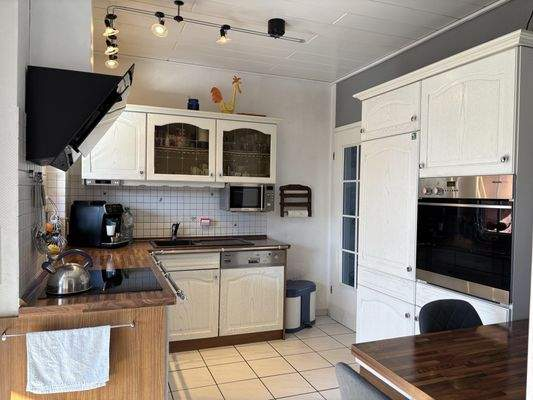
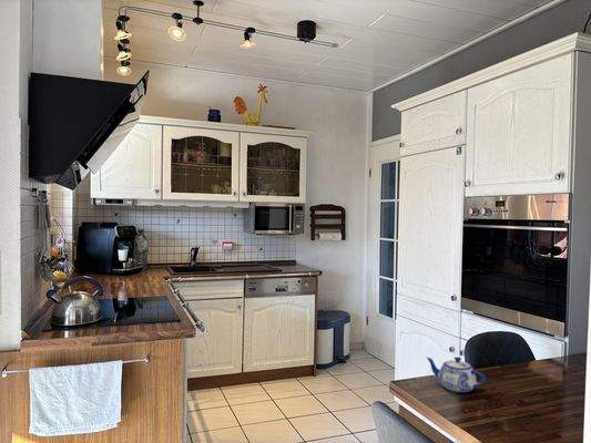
+ teapot [426,356,487,393]
